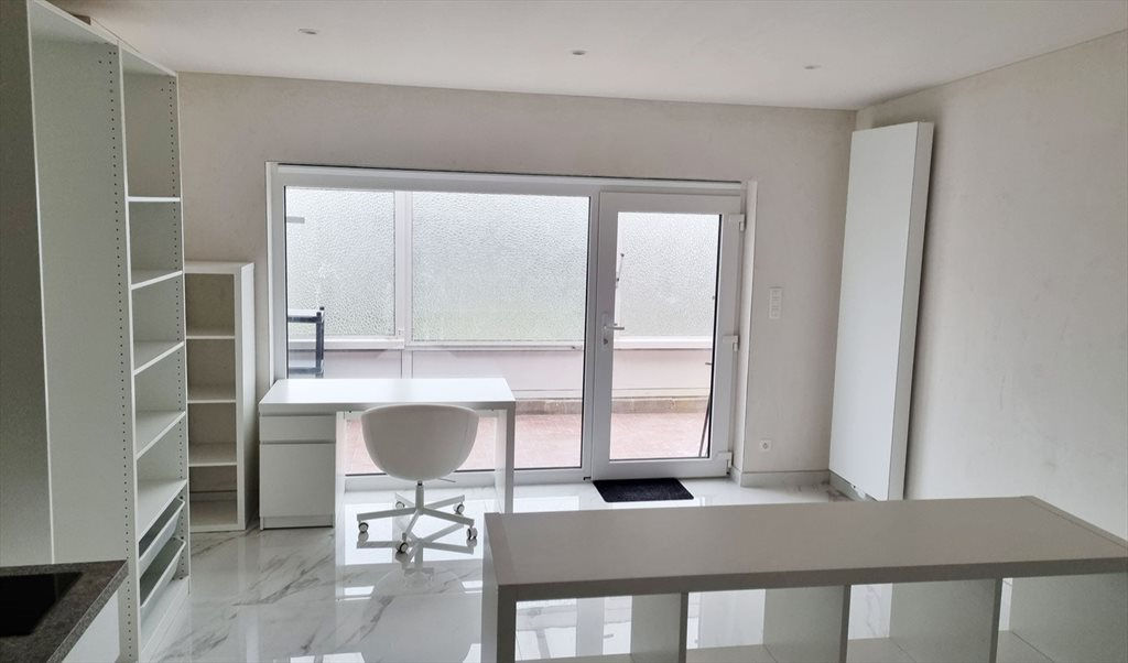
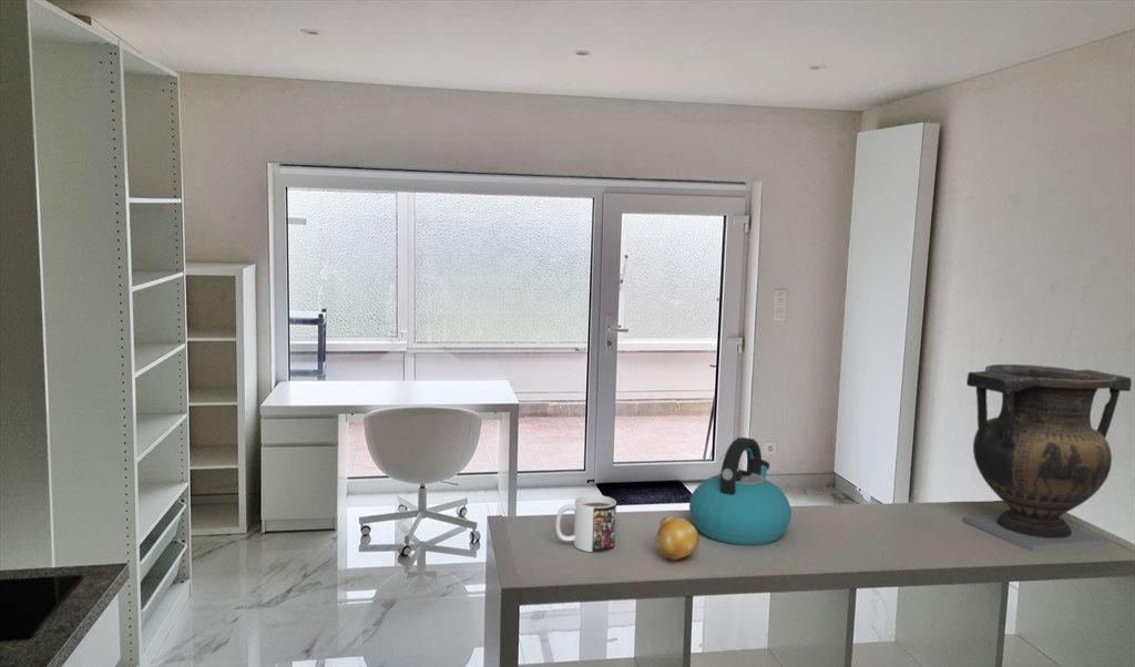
+ mug [554,494,617,553]
+ fruit [655,515,701,561]
+ vase [963,363,1133,553]
+ kettle [688,437,793,546]
